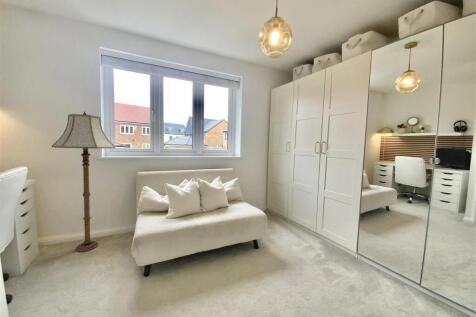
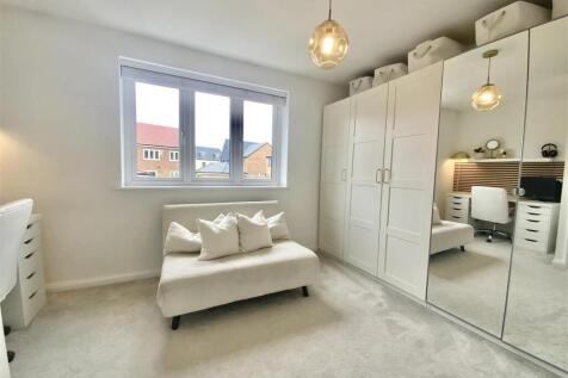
- floor lamp [51,111,116,253]
